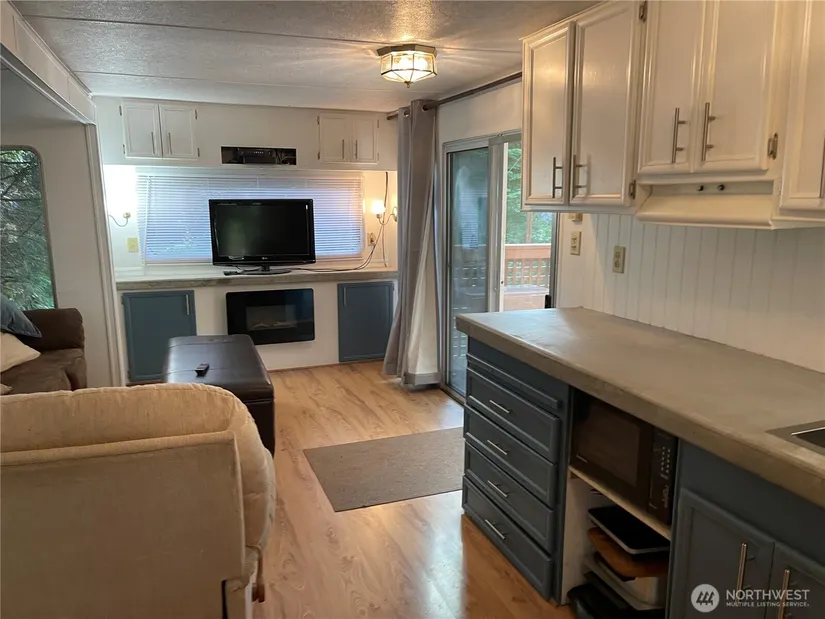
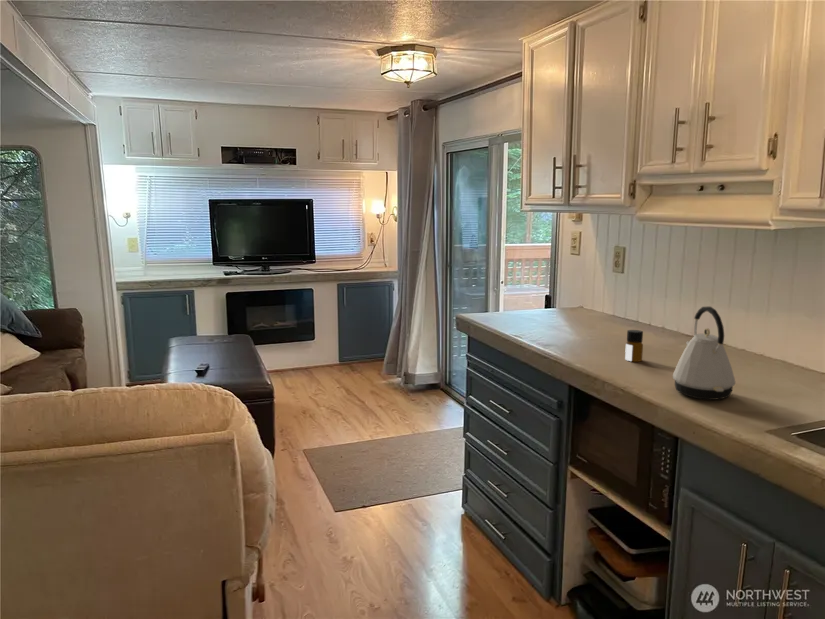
+ bottle [624,329,644,363]
+ kettle [672,306,736,401]
